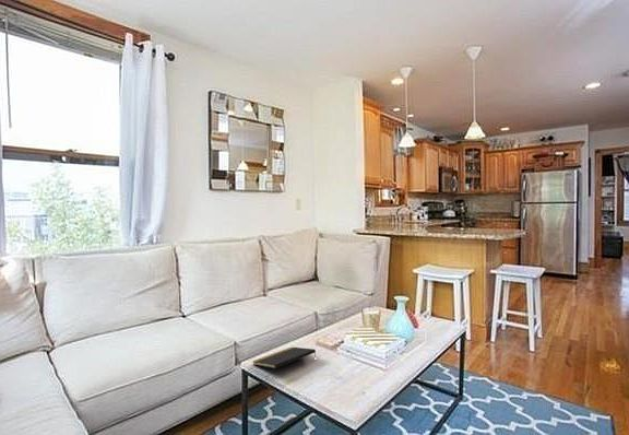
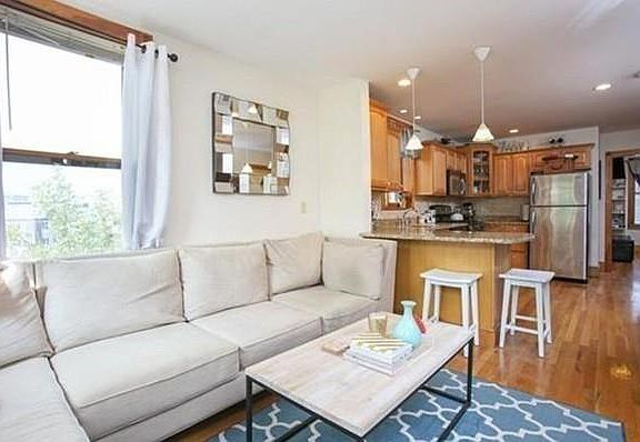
- notepad [251,346,317,369]
